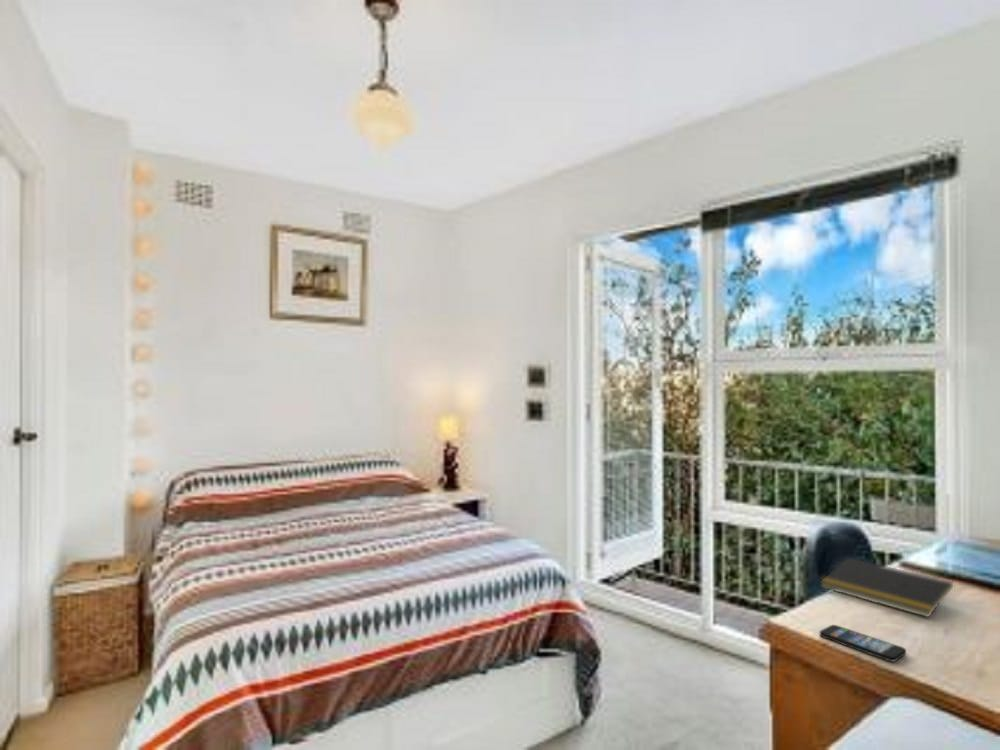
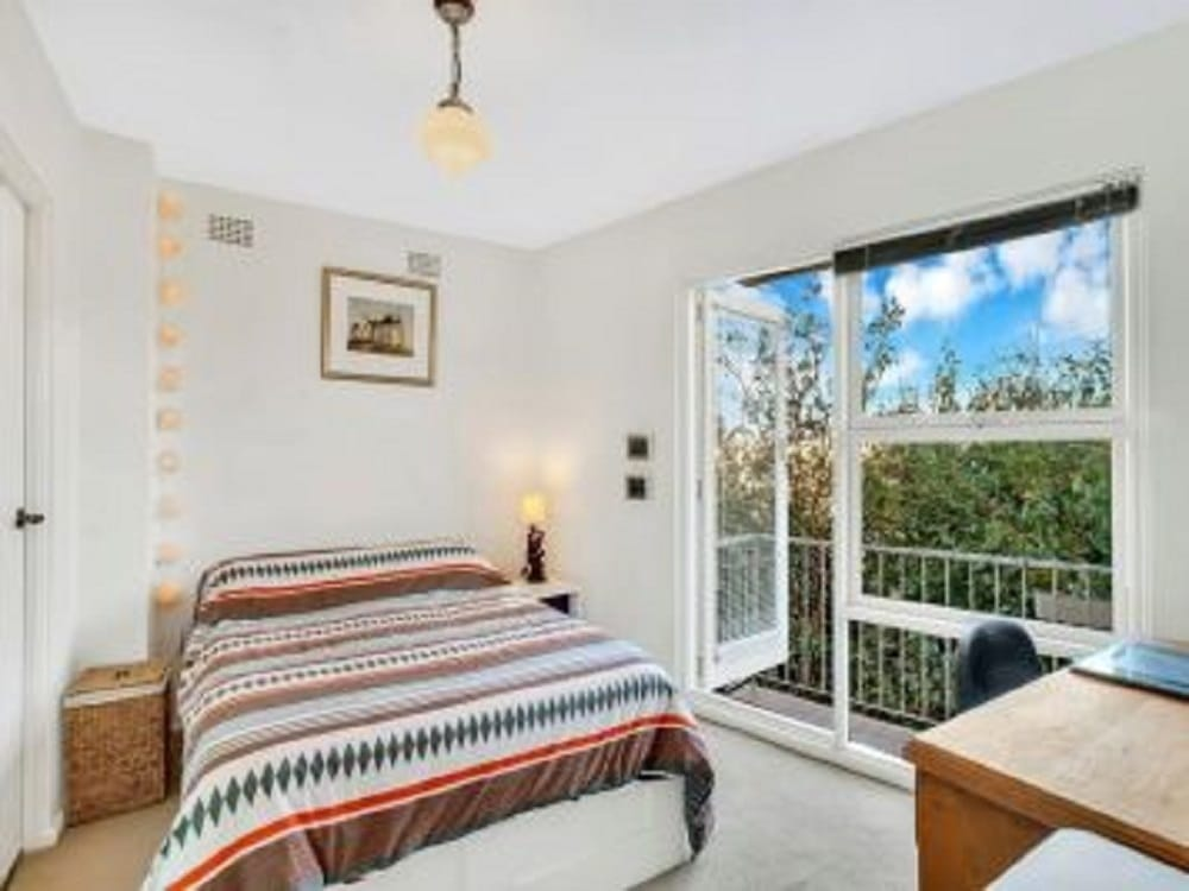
- smartphone [819,624,907,662]
- notepad [819,557,954,618]
